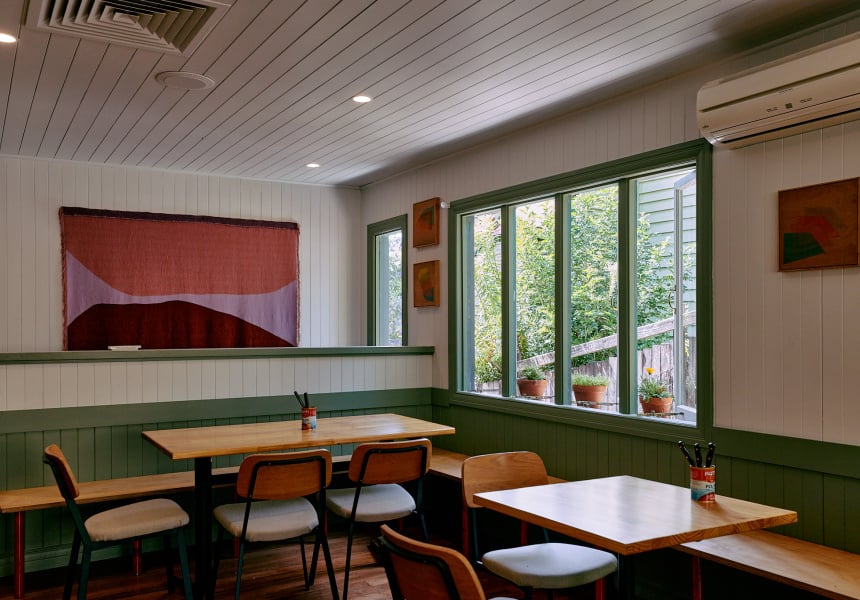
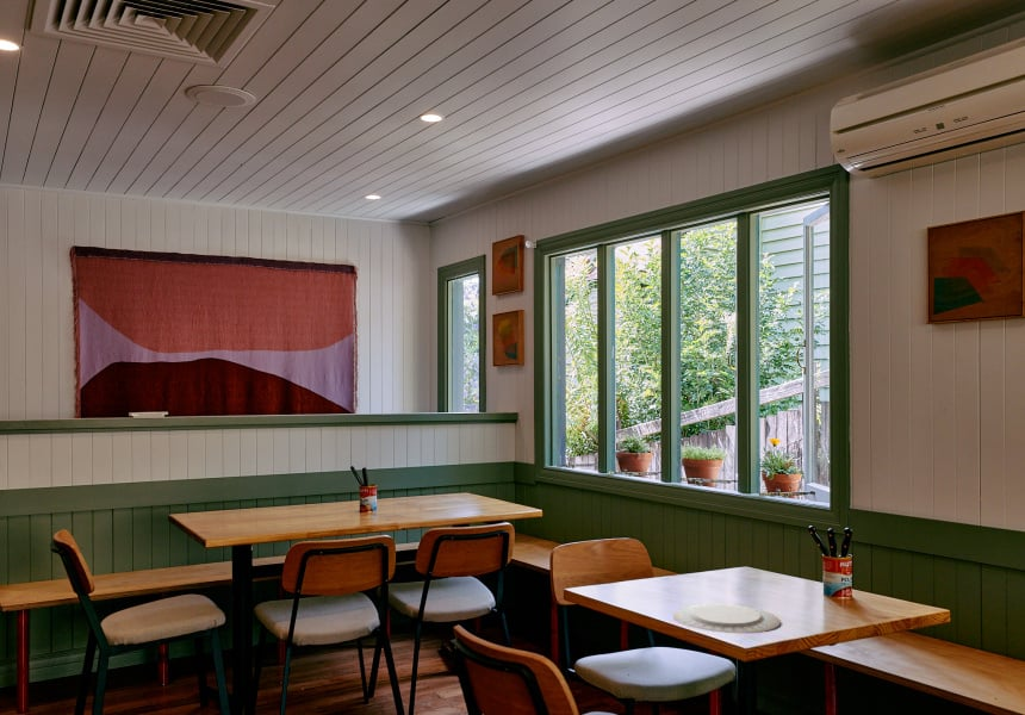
+ chinaware [672,603,782,634]
